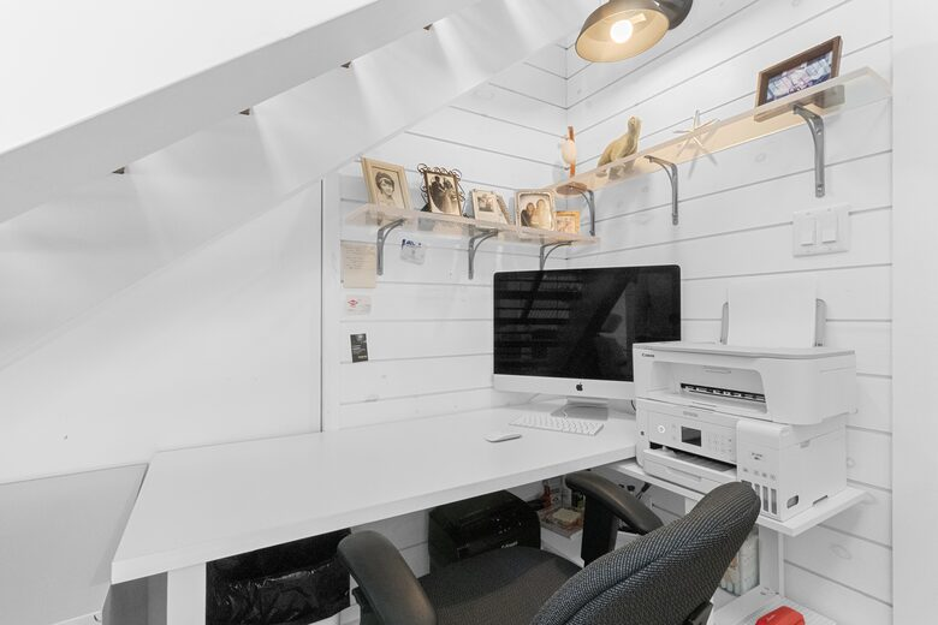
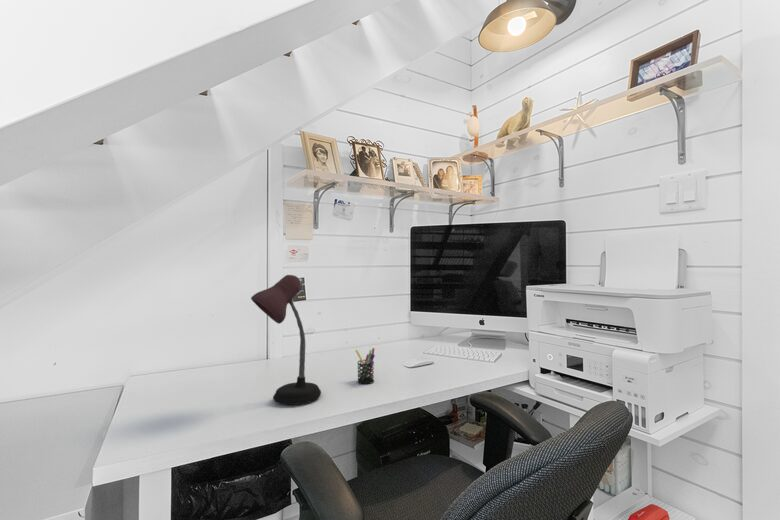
+ pen holder [355,347,376,385]
+ desk lamp [250,274,322,406]
